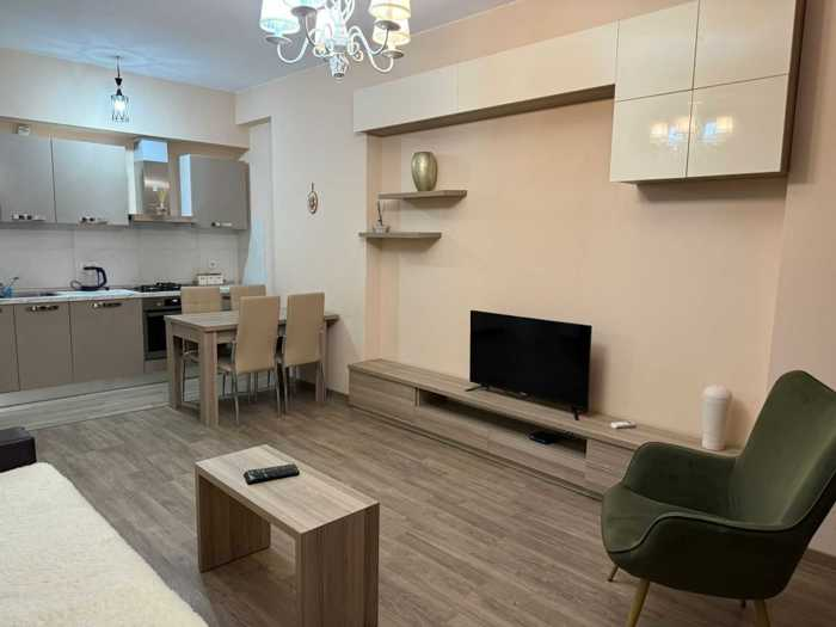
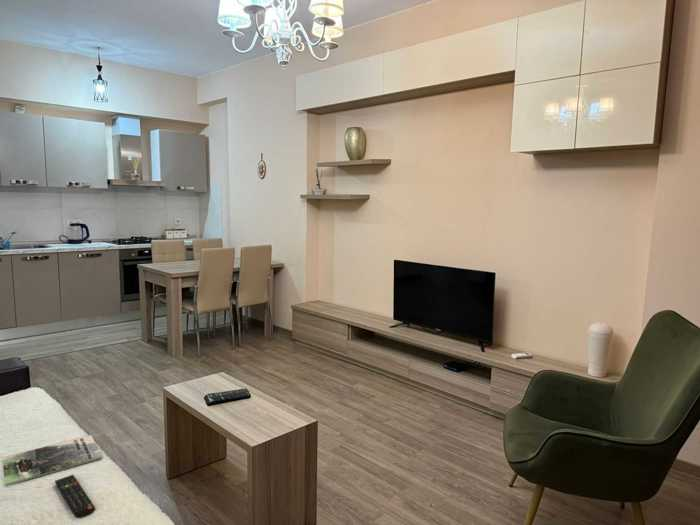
+ magazine [1,434,103,487]
+ remote control [54,474,96,519]
